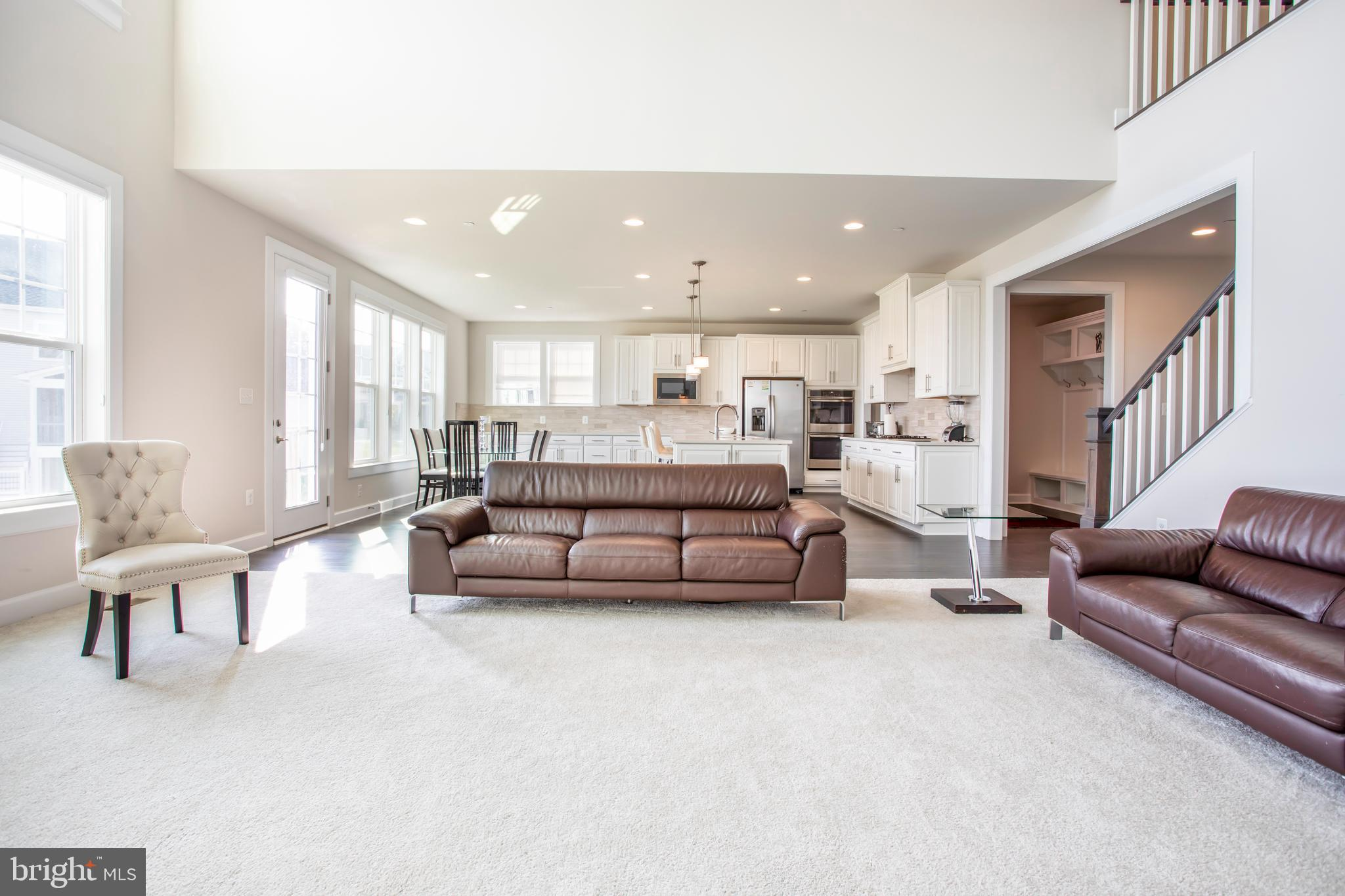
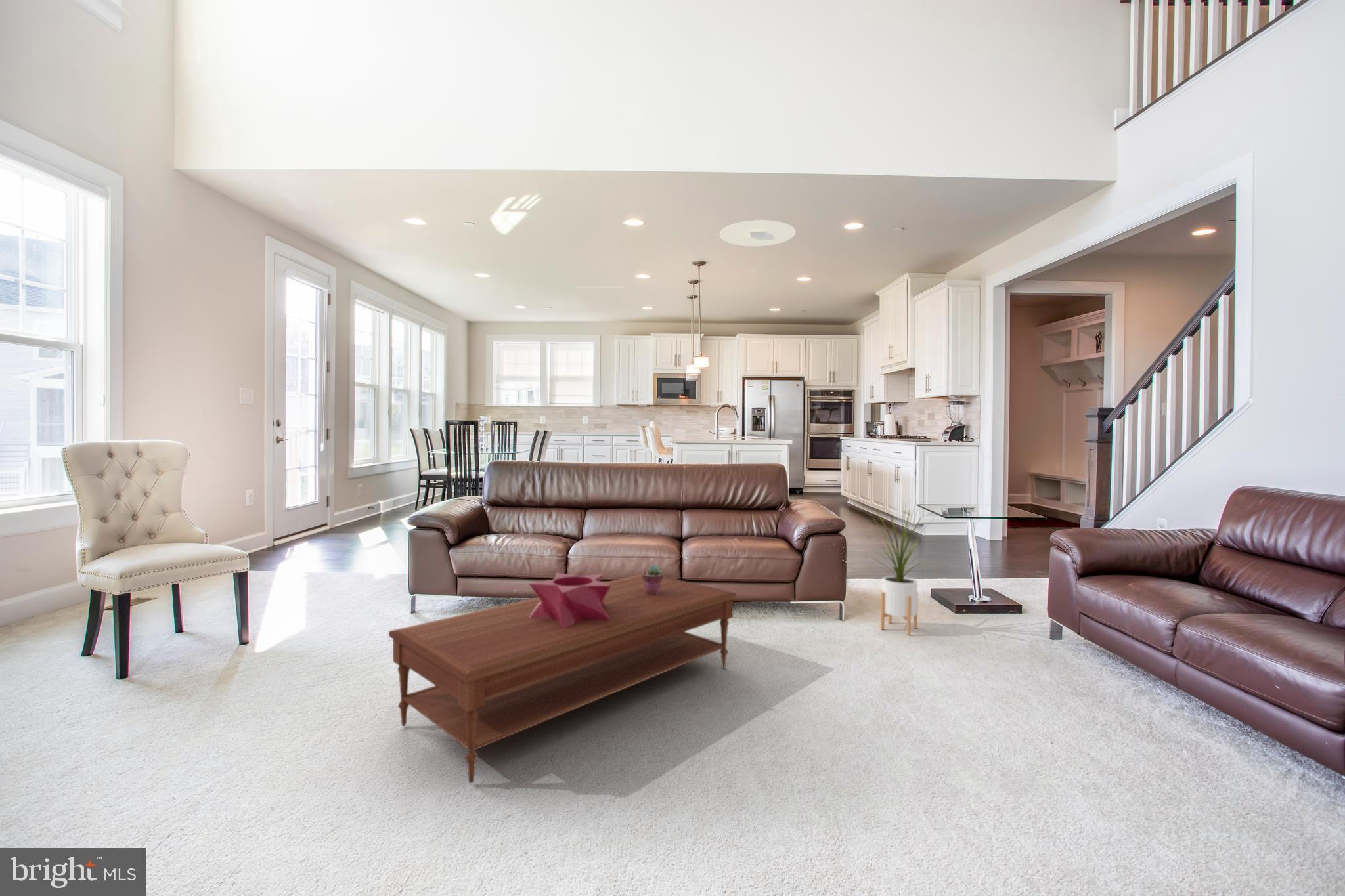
+ ceiling light [719,219,797,247]
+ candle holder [528,572,611,629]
+ coffee table [388,574,737,784]
+ house plant [865,499,938,635]
+ potted succulent [641,564,664,595]
